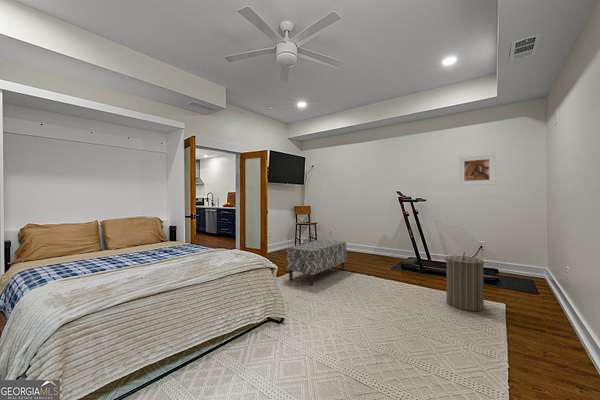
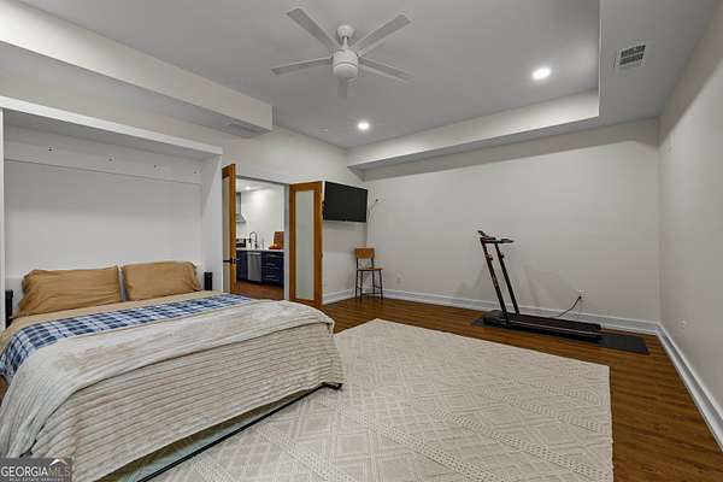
- bench [286,238,348,286]
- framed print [458,153,496,187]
- laundry hamper [445,251,485,312]
